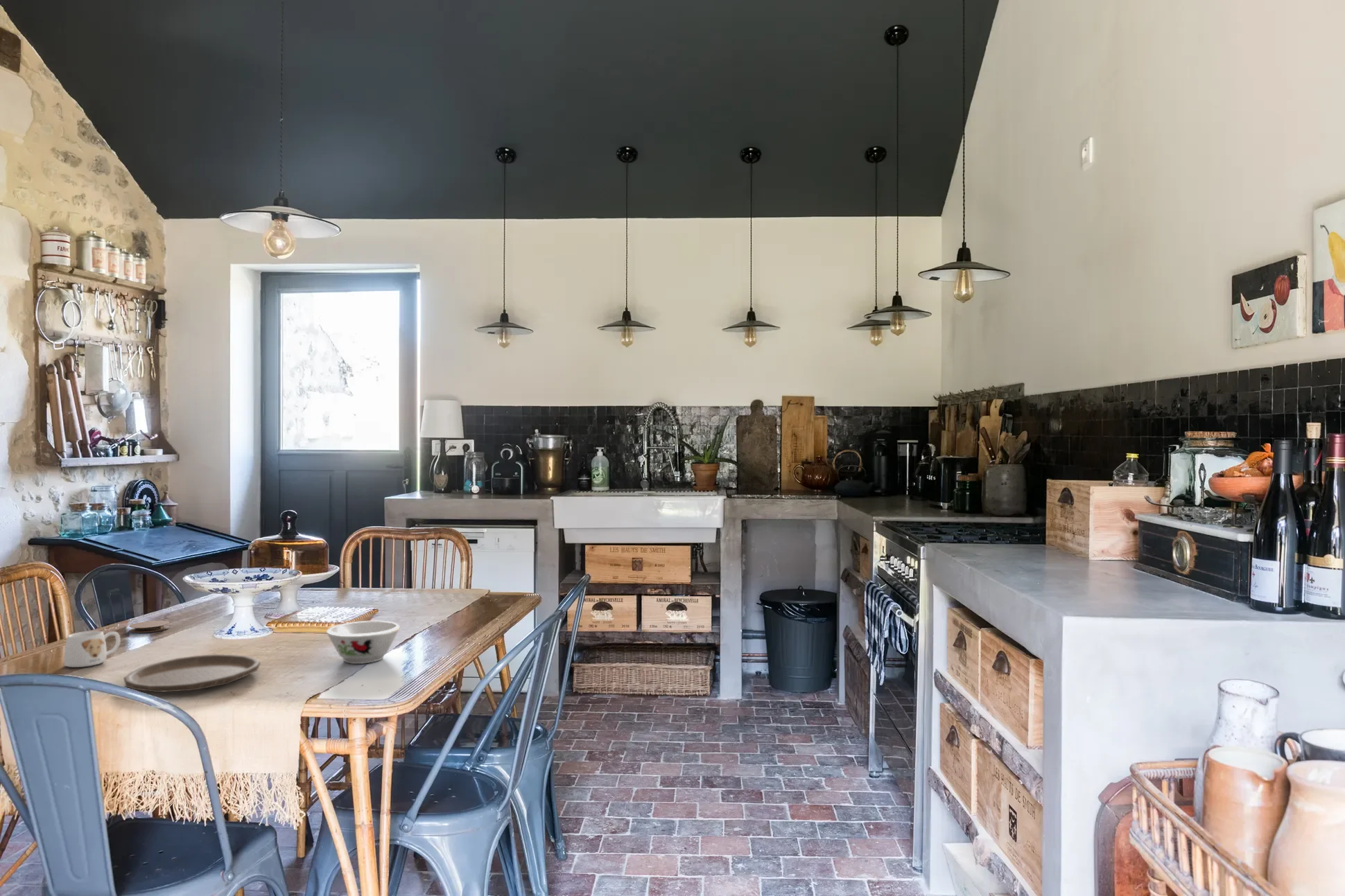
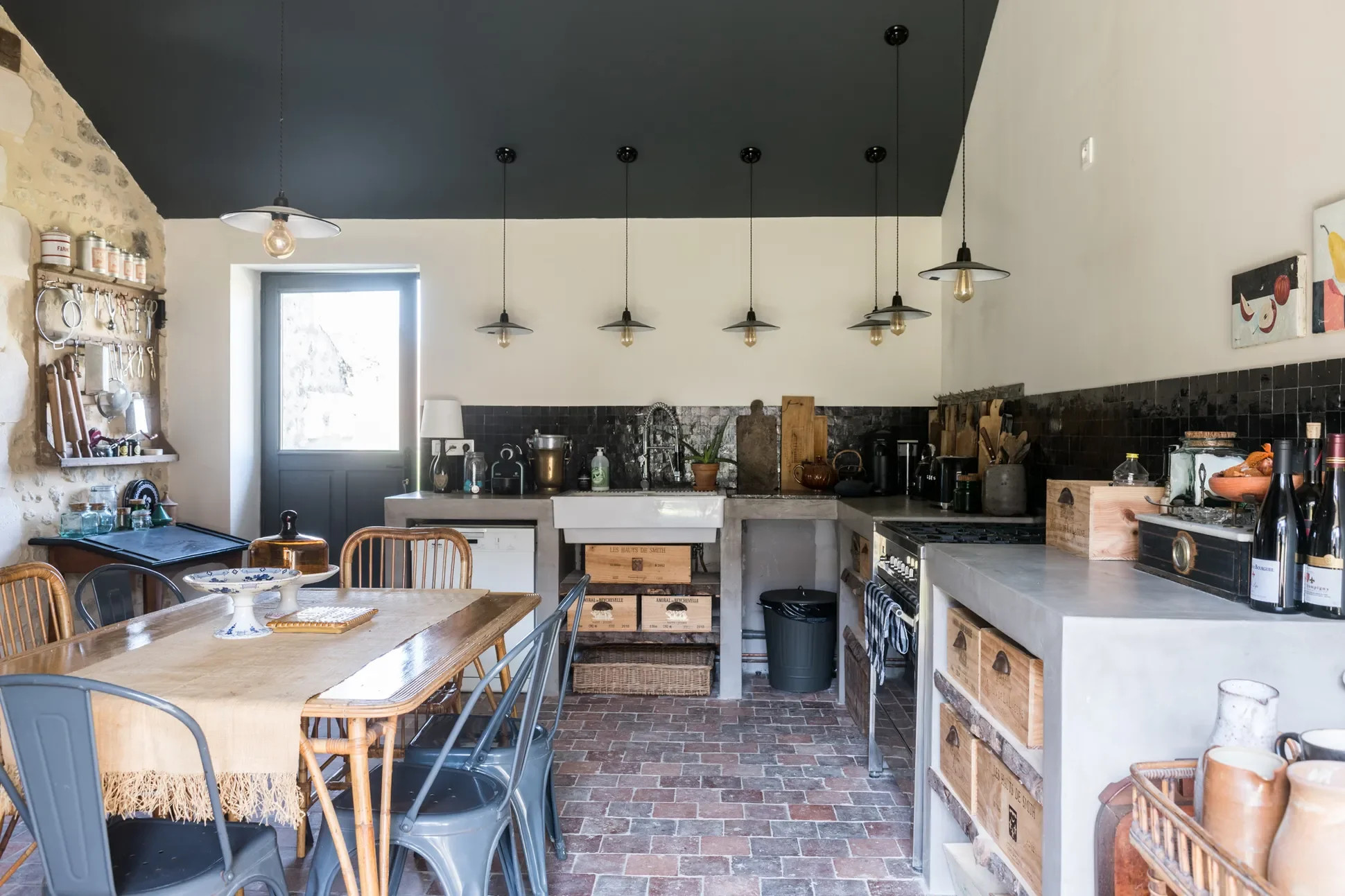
- coaster [128,620,170,633]
- mug [64,631,121,668]
- plate [123,653,261,693]
- bowl [325,620,401,665]
